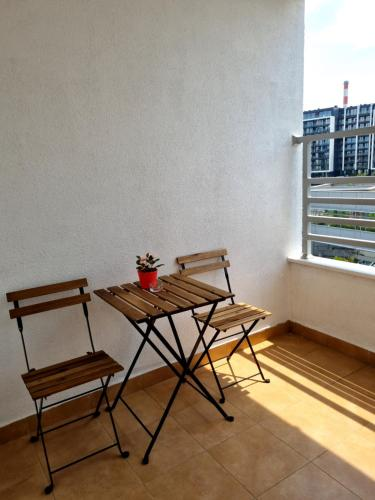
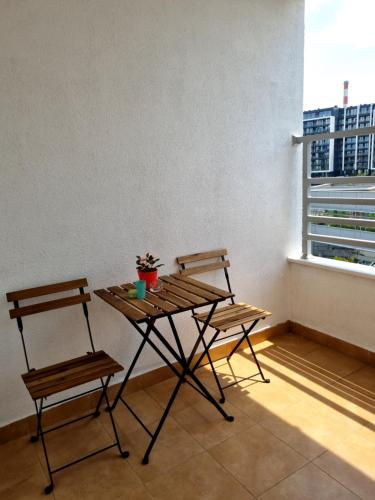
+ cup [127,279,147,300]
